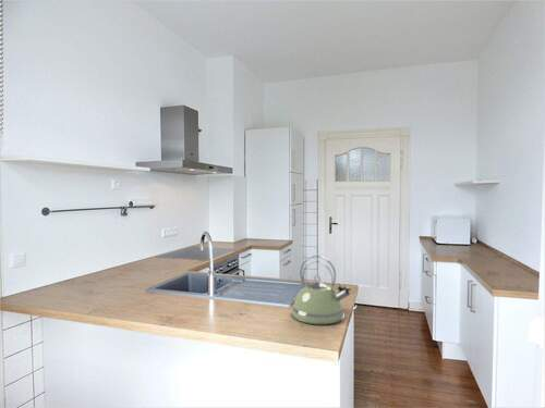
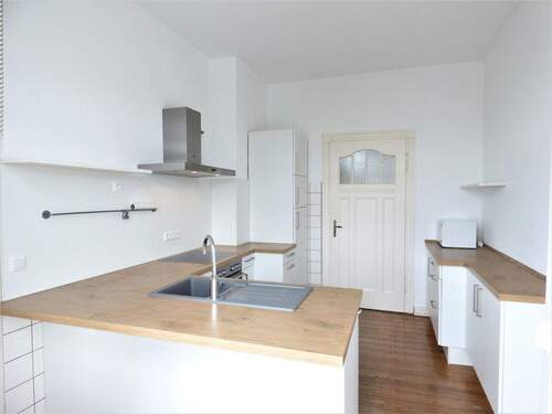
- kettle [290,255,352,325]
